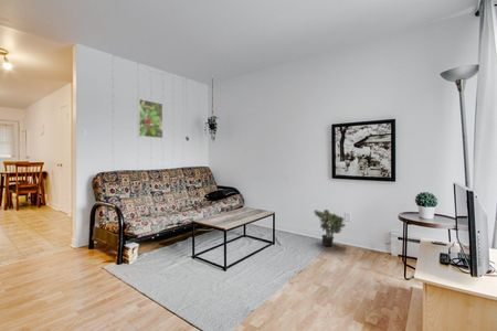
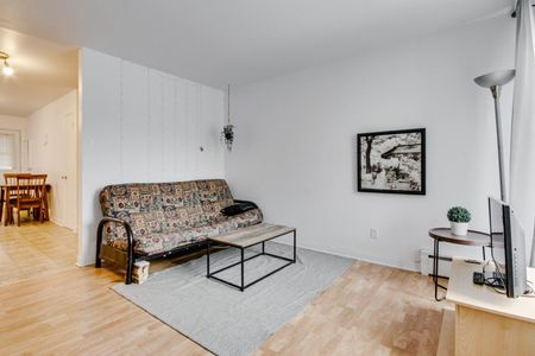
- potted plant [313,209,347,247]
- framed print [137,98,163,139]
